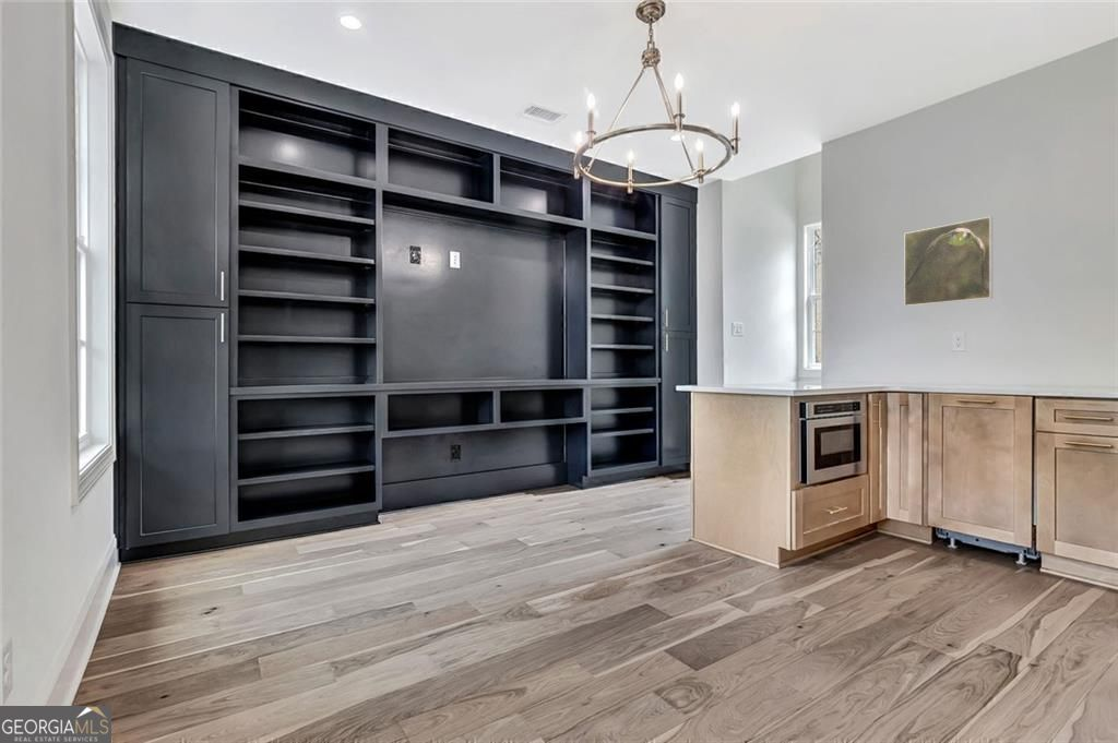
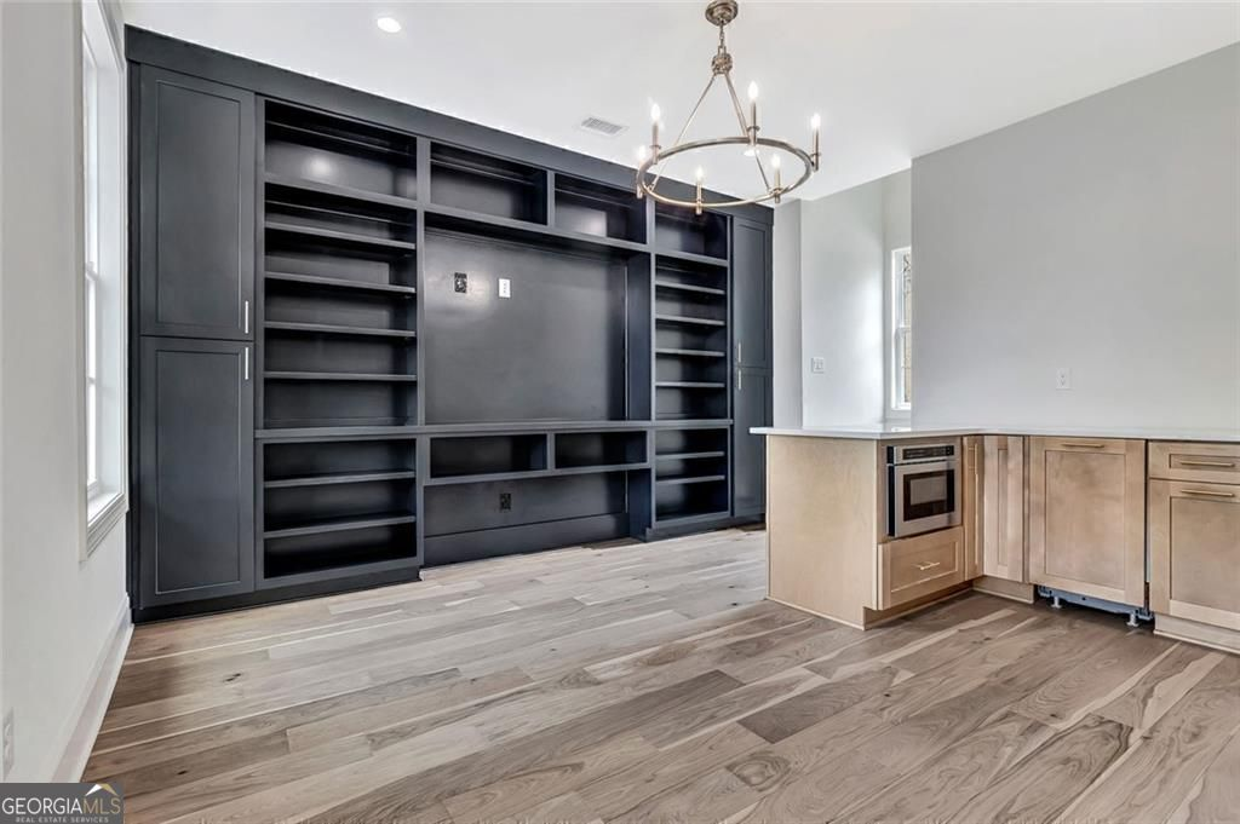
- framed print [903,216,994,308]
